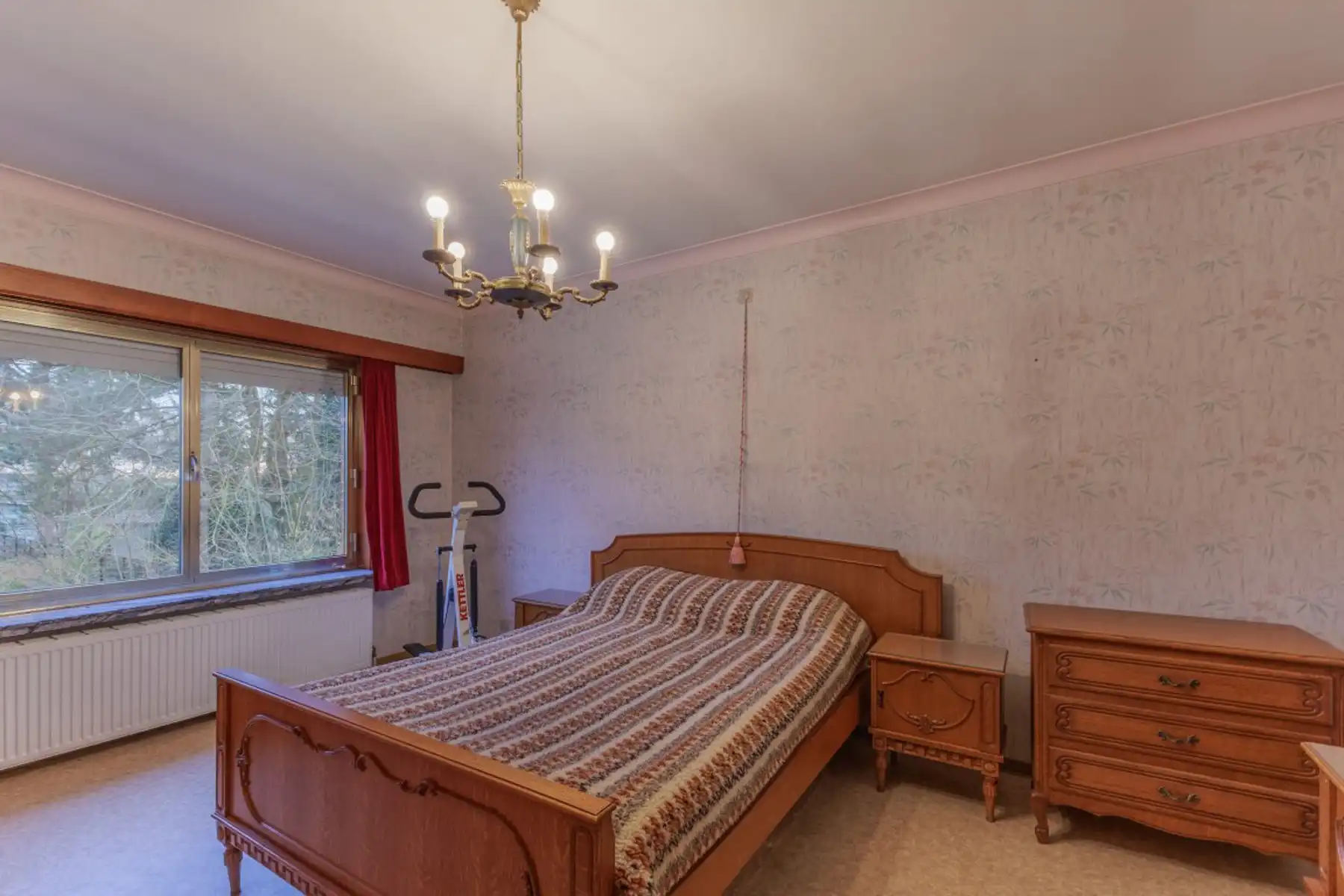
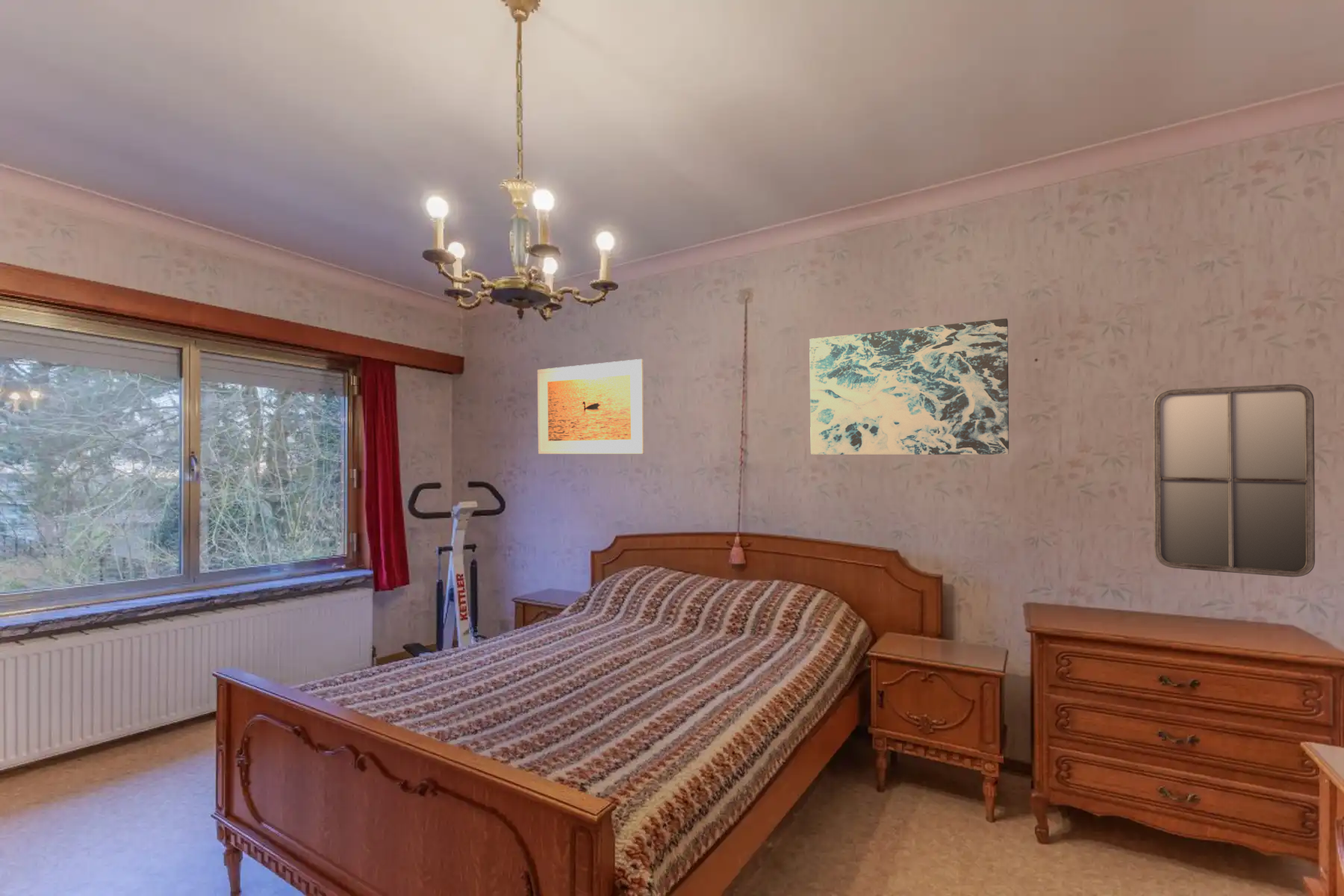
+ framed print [537,358,645,455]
+ wall art [809,318,1009,455]
+ home mirror [1152,383,1316,578]
